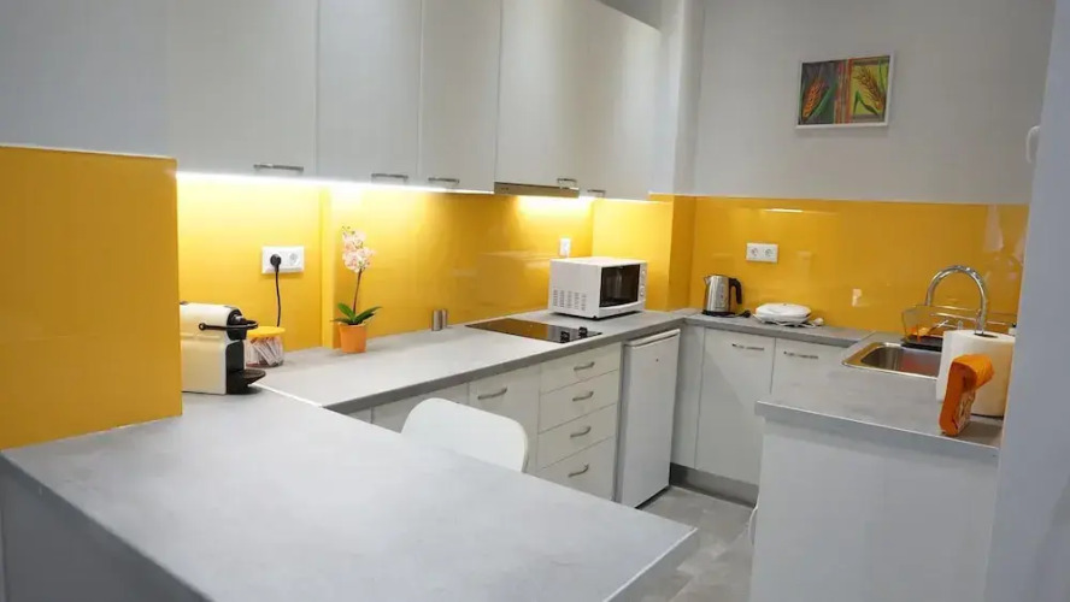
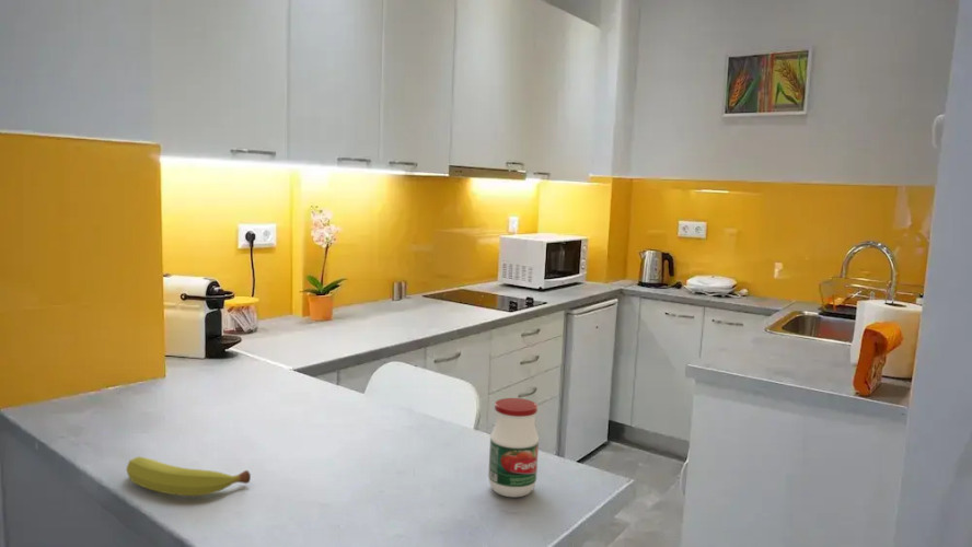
+ fruit [125,455,252,497]
+ jar [487,397,540,498]
